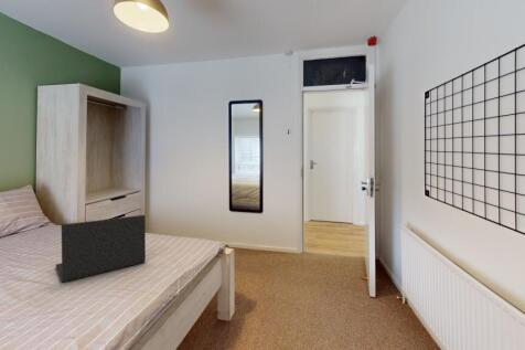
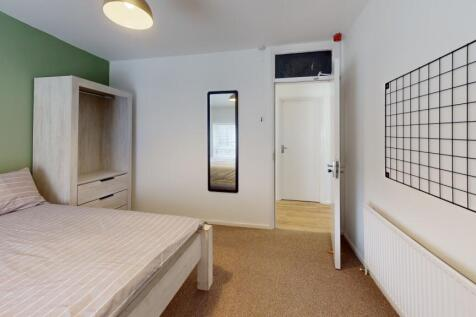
- laptop [55,214,147,284]
